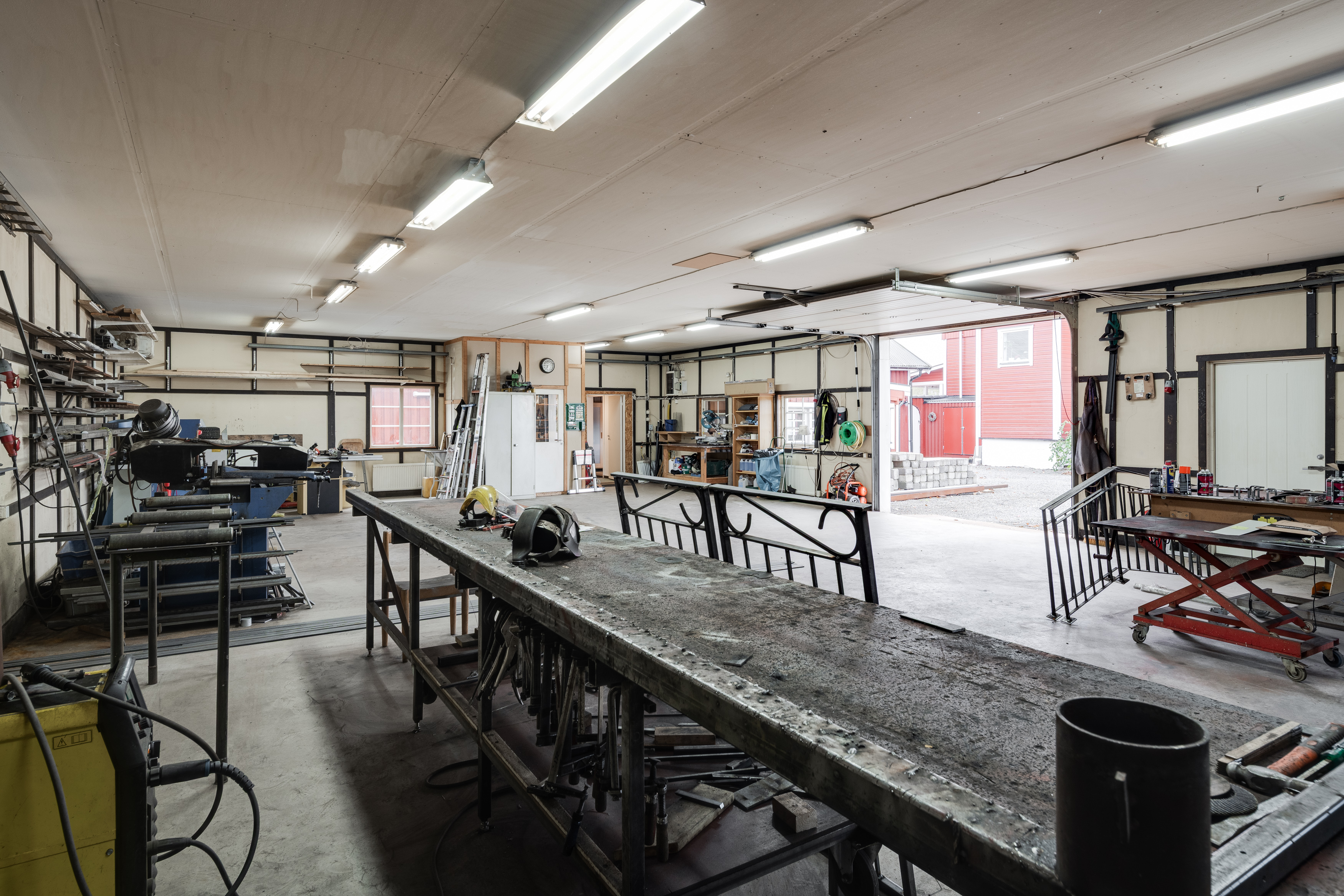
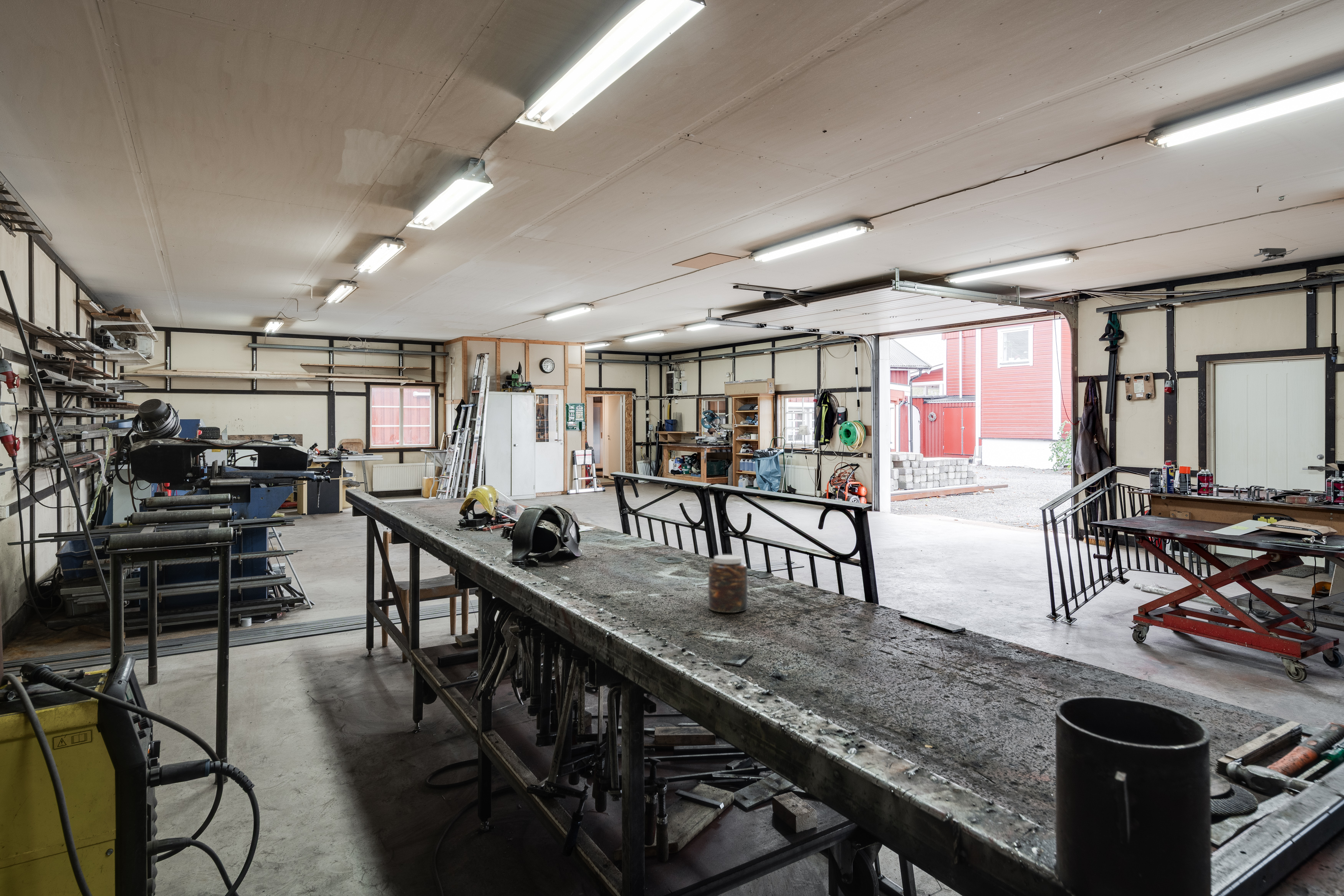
+ jar [708,554,748,613]
+ security camera [1253,248,1298,262]
